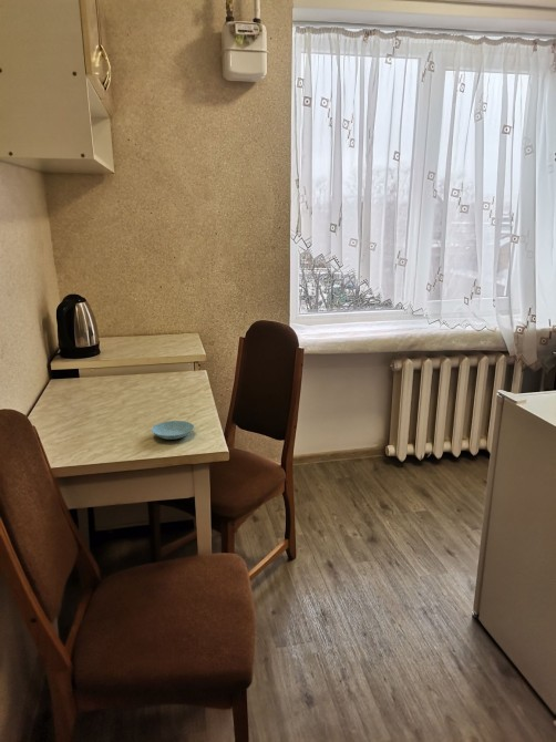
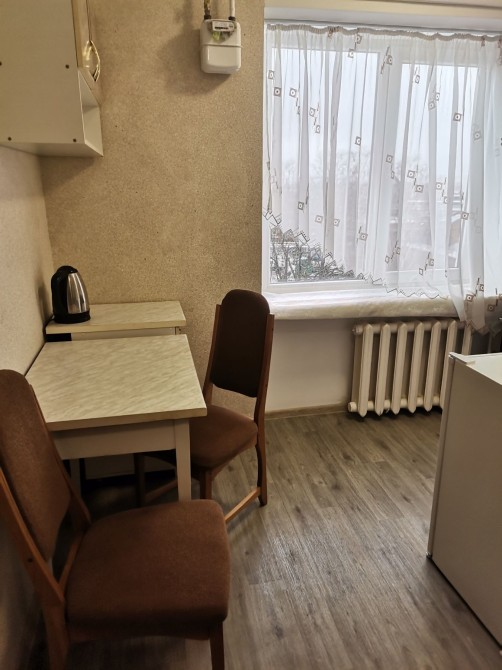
- saucer [151,420,195,441]
